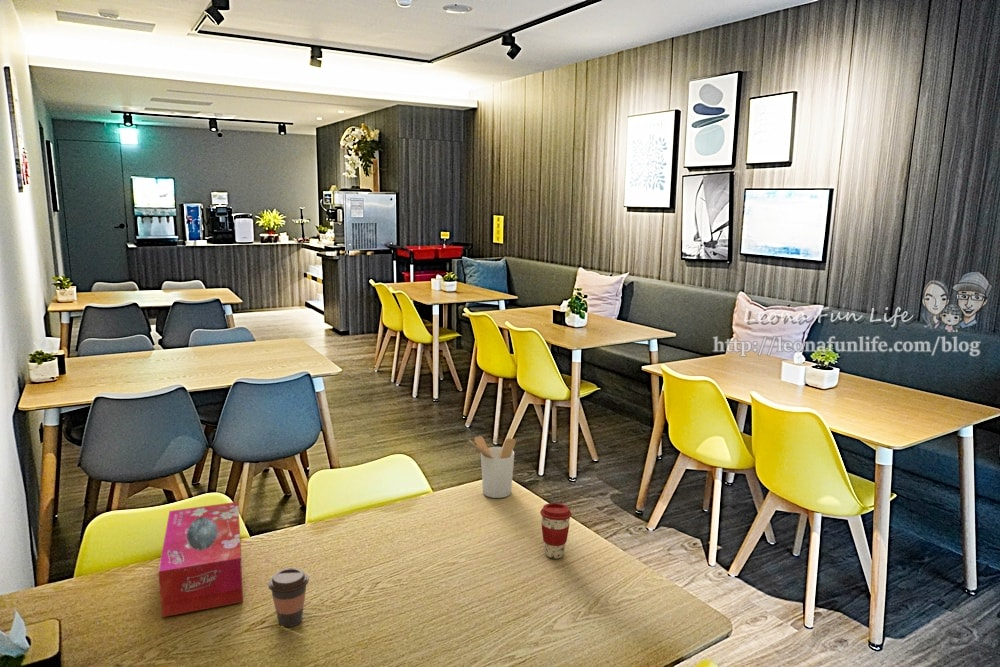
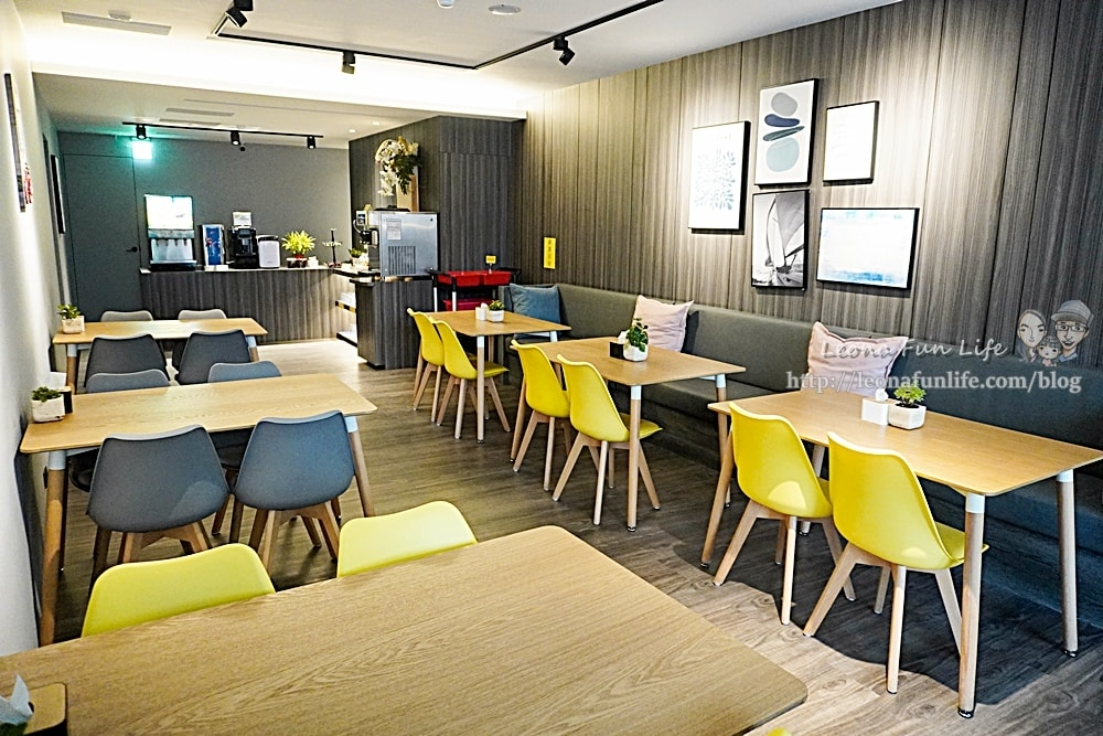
- coffee cup [539,502,572,559]
- coffee cup [267,567,310,628]
- tissue box [157,501,244,618]
- utensil holder [468,435,517,499]
